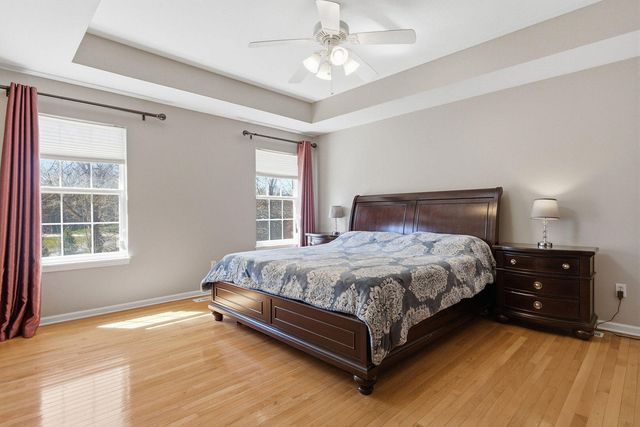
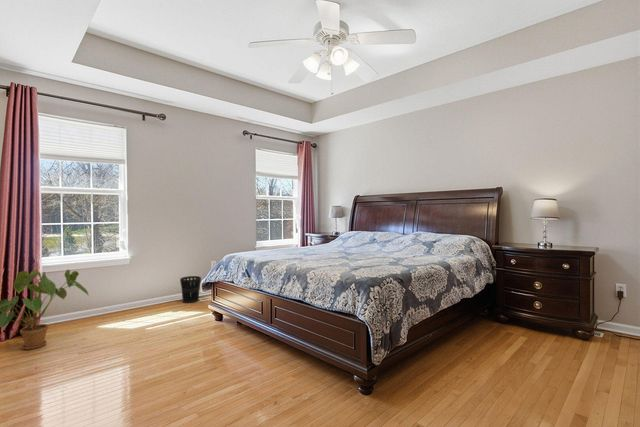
+ wastebasket [179,275,202,304]
+ house plant [0,269,90,351]
